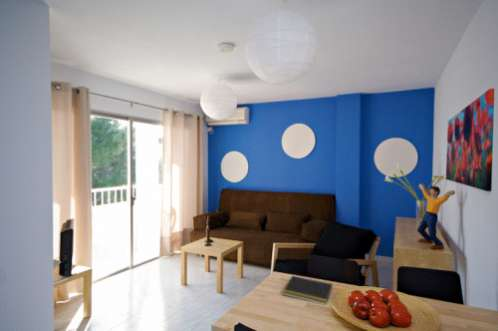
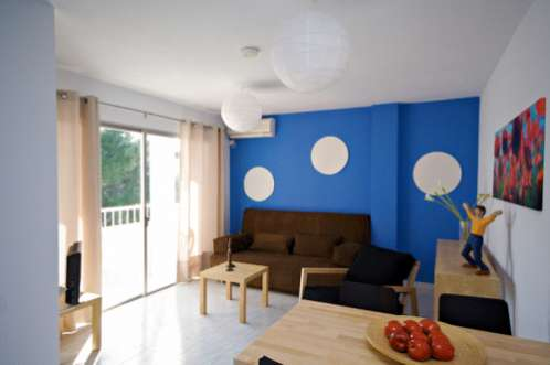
- notepad [281,275,333,306]
